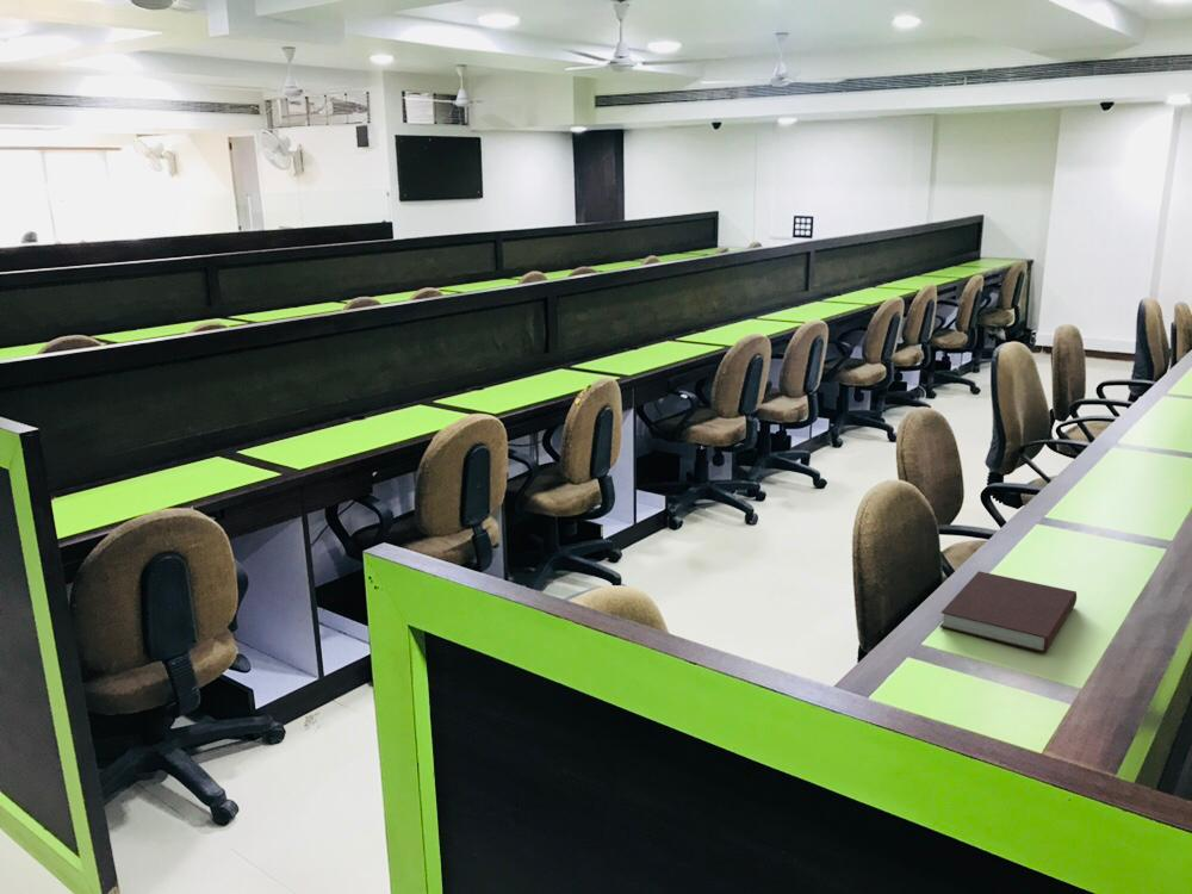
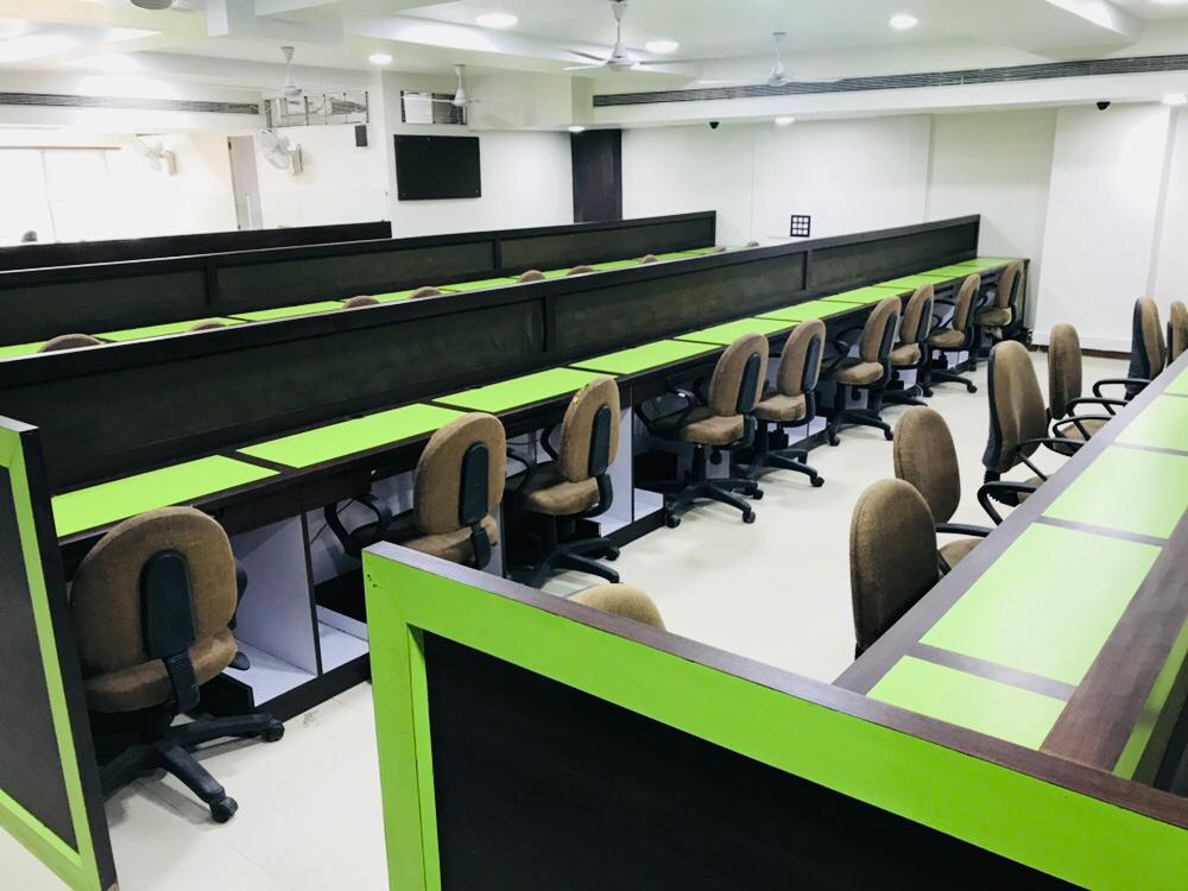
- notebook [939,570,1078,654]
